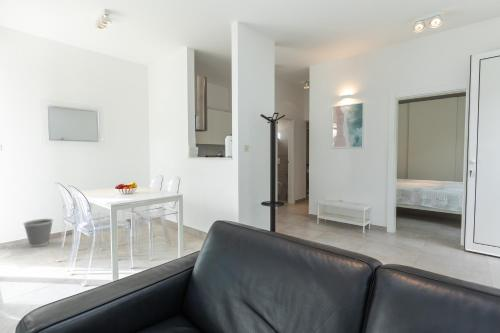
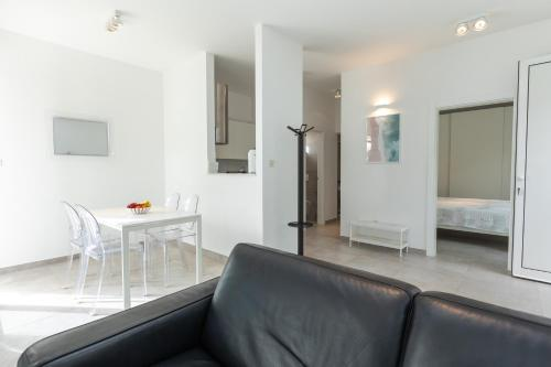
- wastebasket [22,218,54,248]
